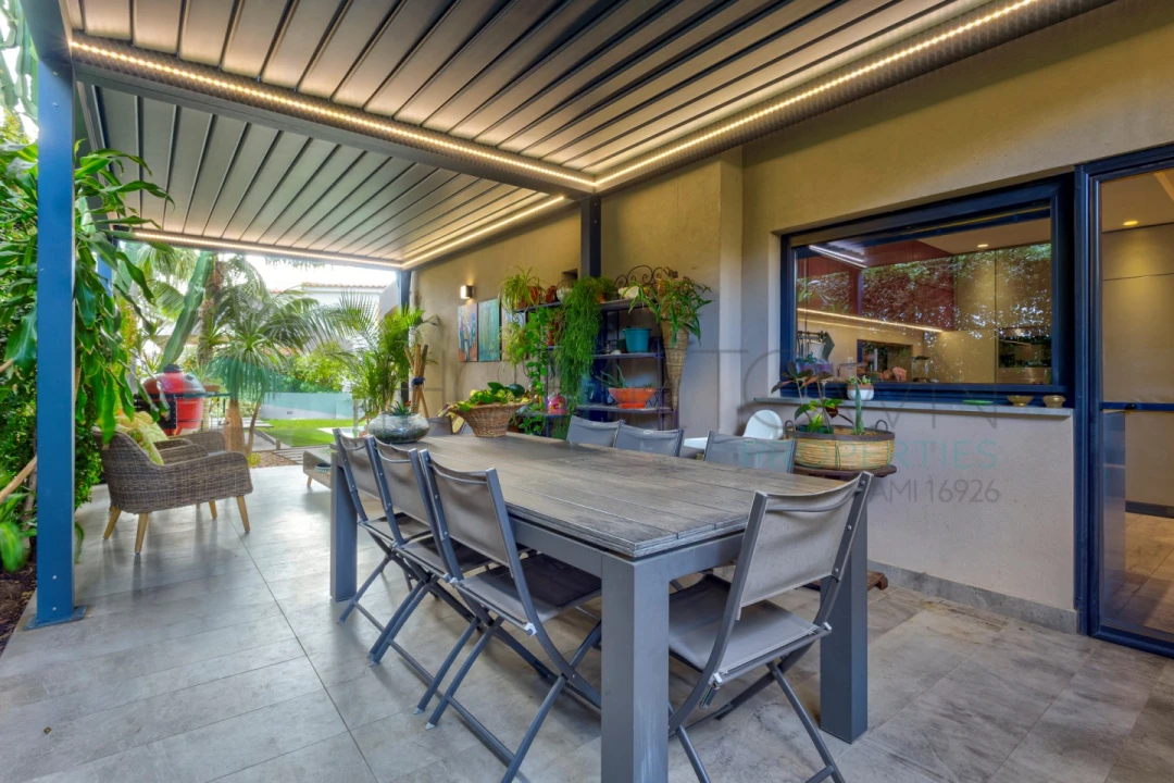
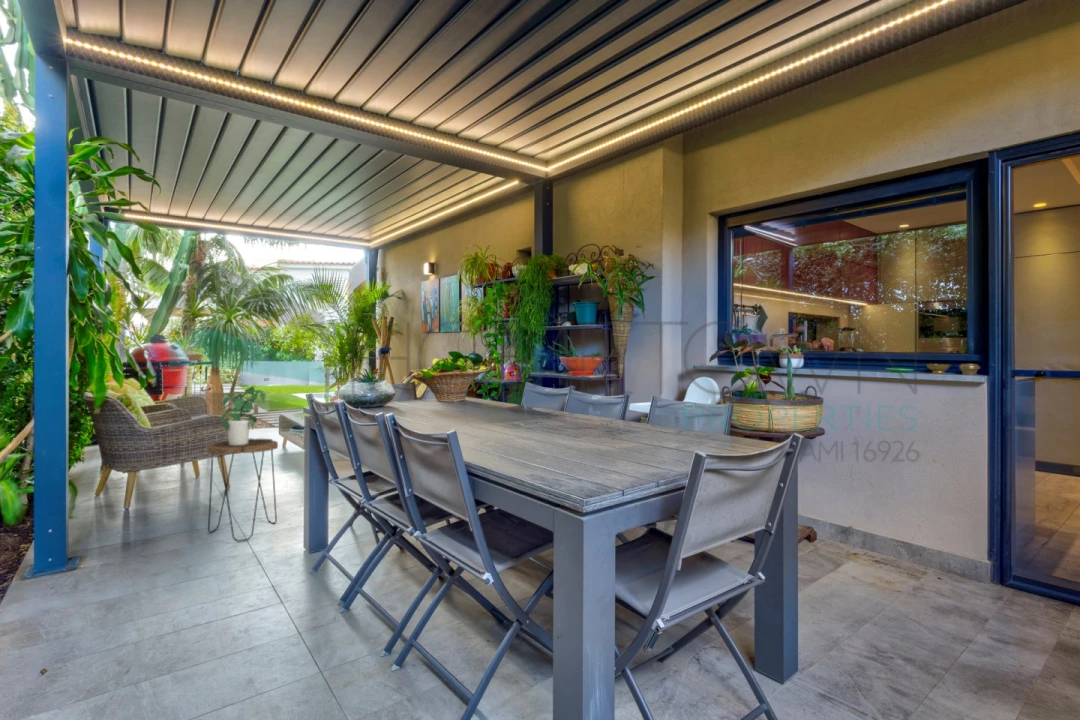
+ side table [206,438,279,542]
+ potted plant [220,385,266,445]
